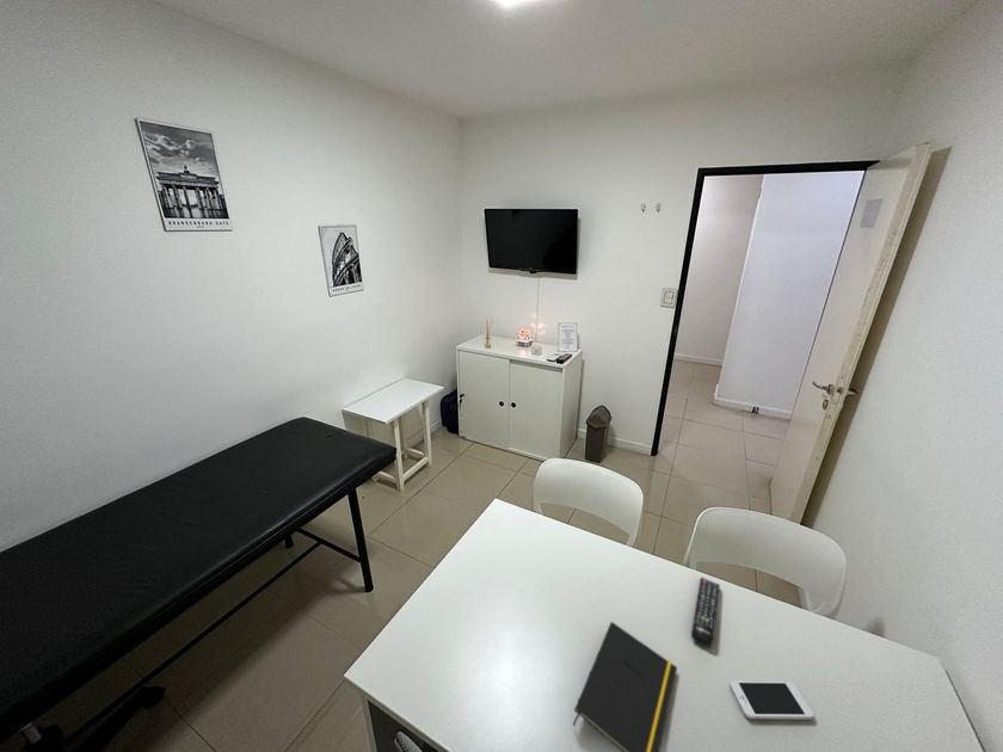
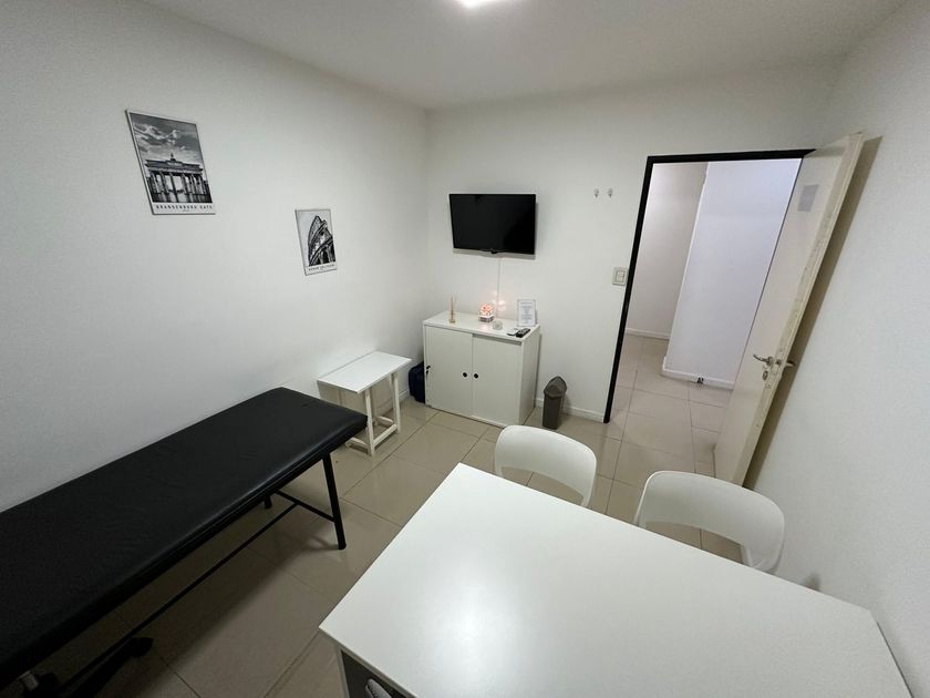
- smartphone [728,679,814,721]
- notepad [572,621,678,752]
- remote control [690,577,721,648]
